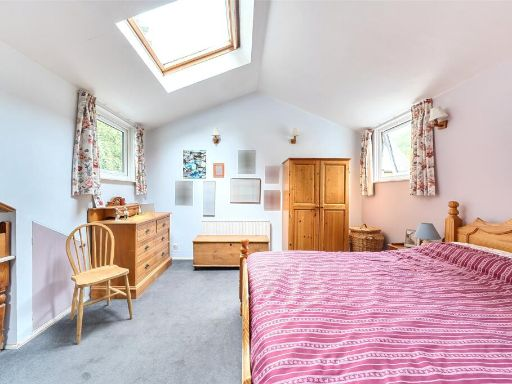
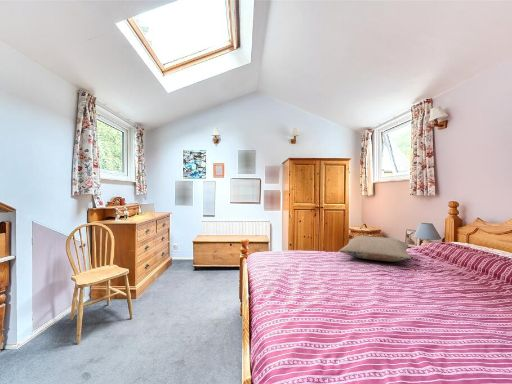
+ pillow [339,235,412,263]
